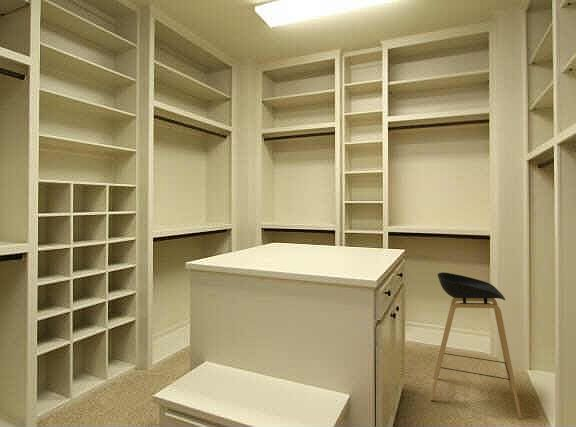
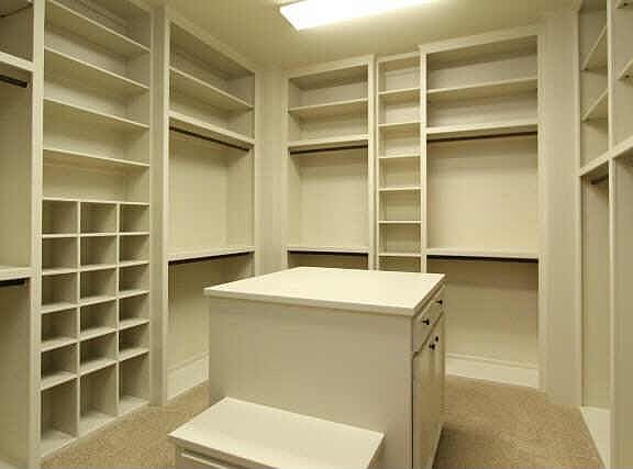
- stool [429,271,523,419]
